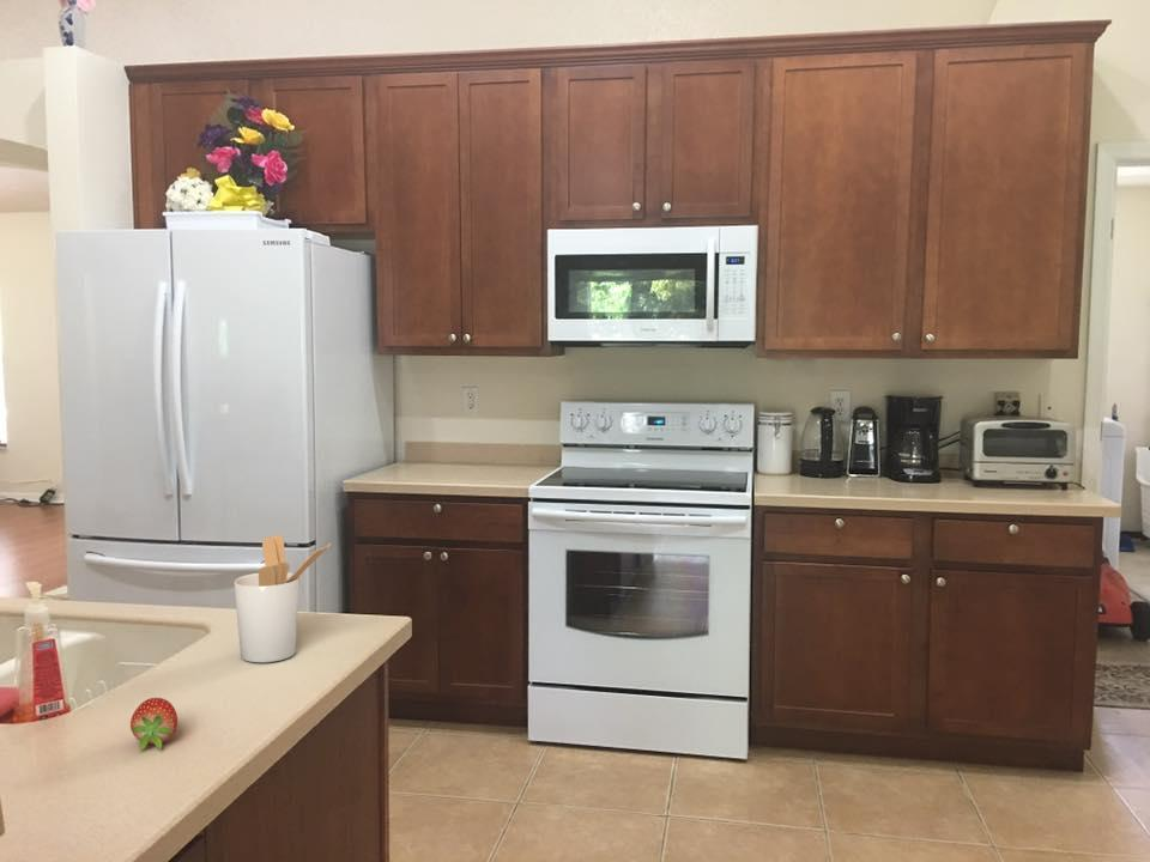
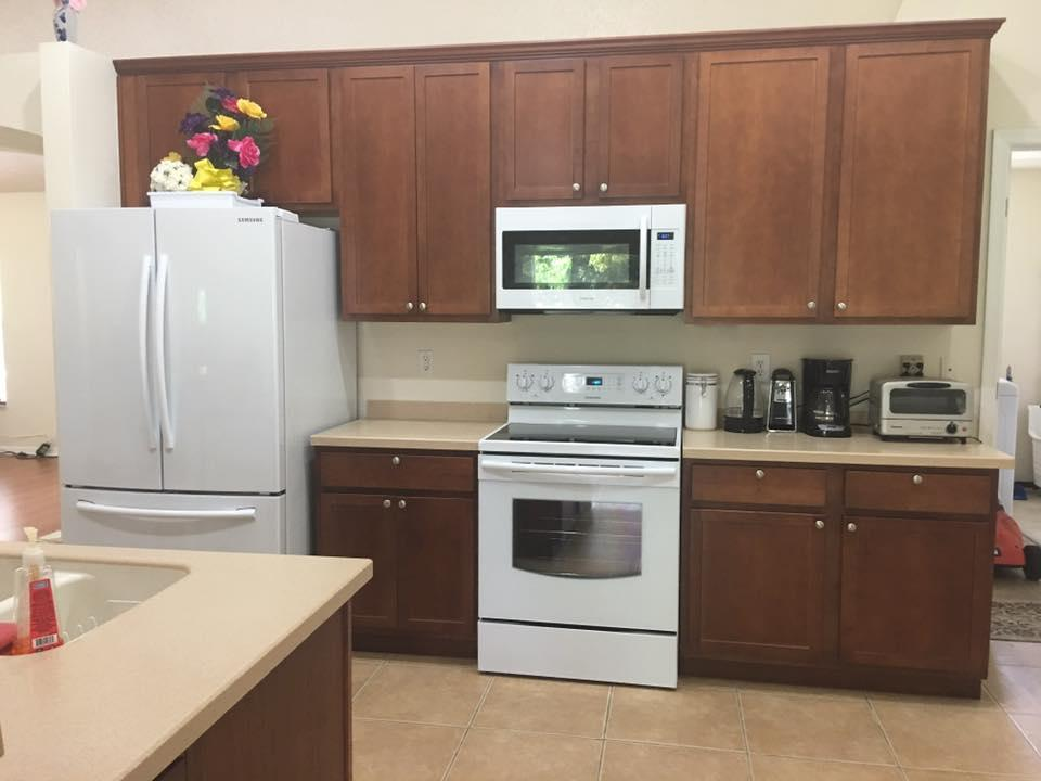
- fruit [129,697,178,752]
- utensil holder [232,534,332,663]
